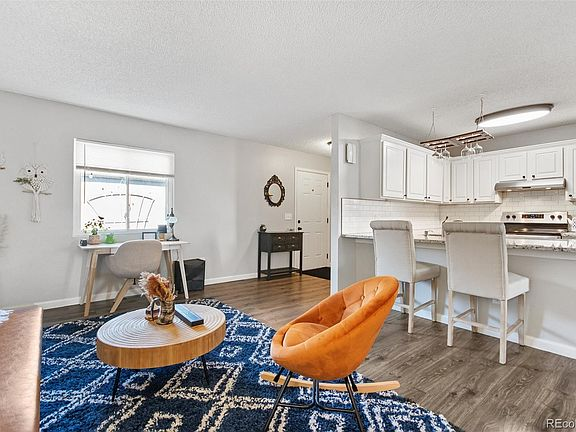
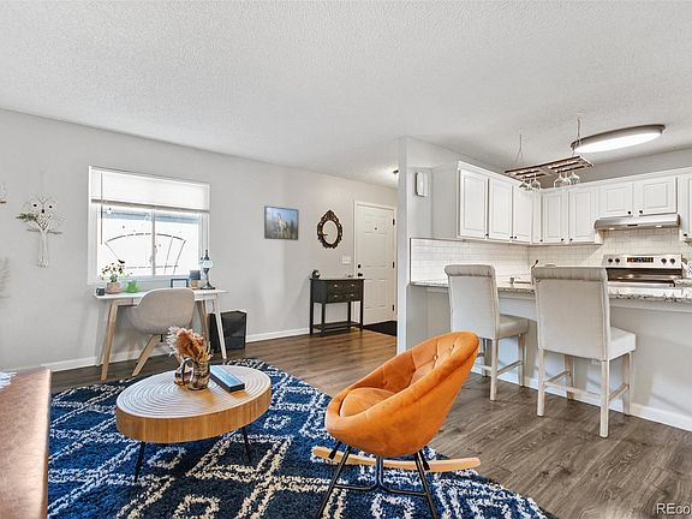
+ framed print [263,205,299,241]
